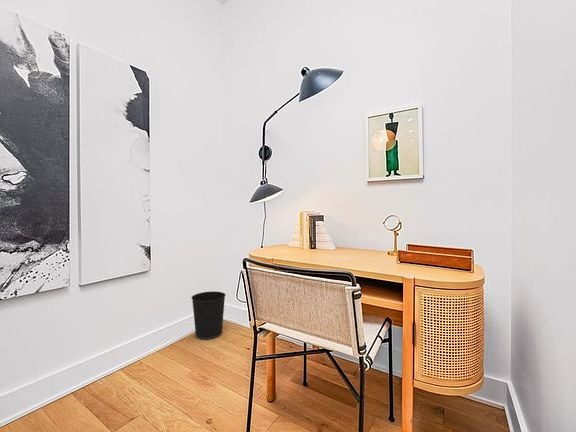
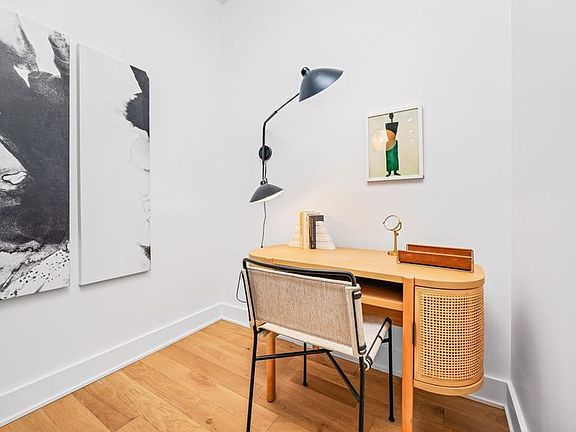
- wastebasket [190,290,226,340]
